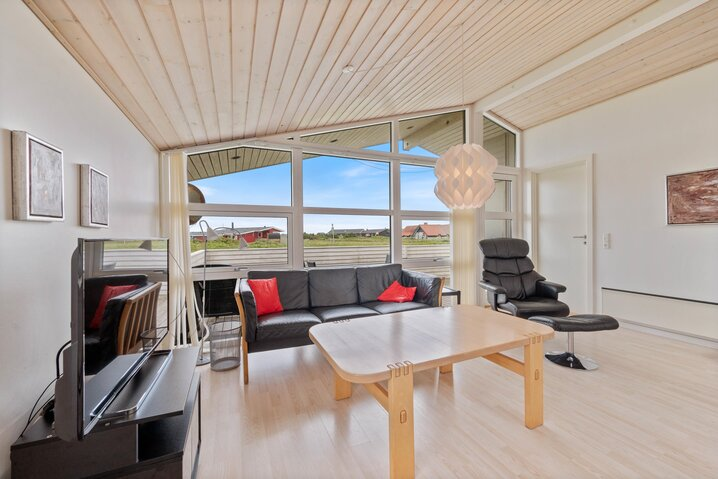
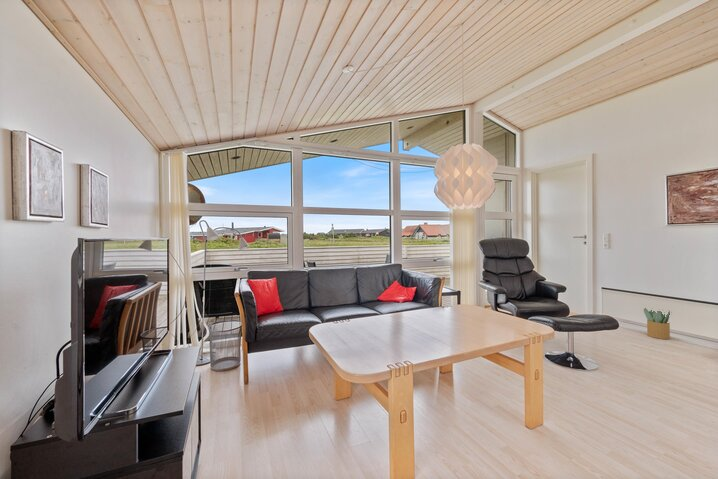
+ potted plant [642,307,671,340]
